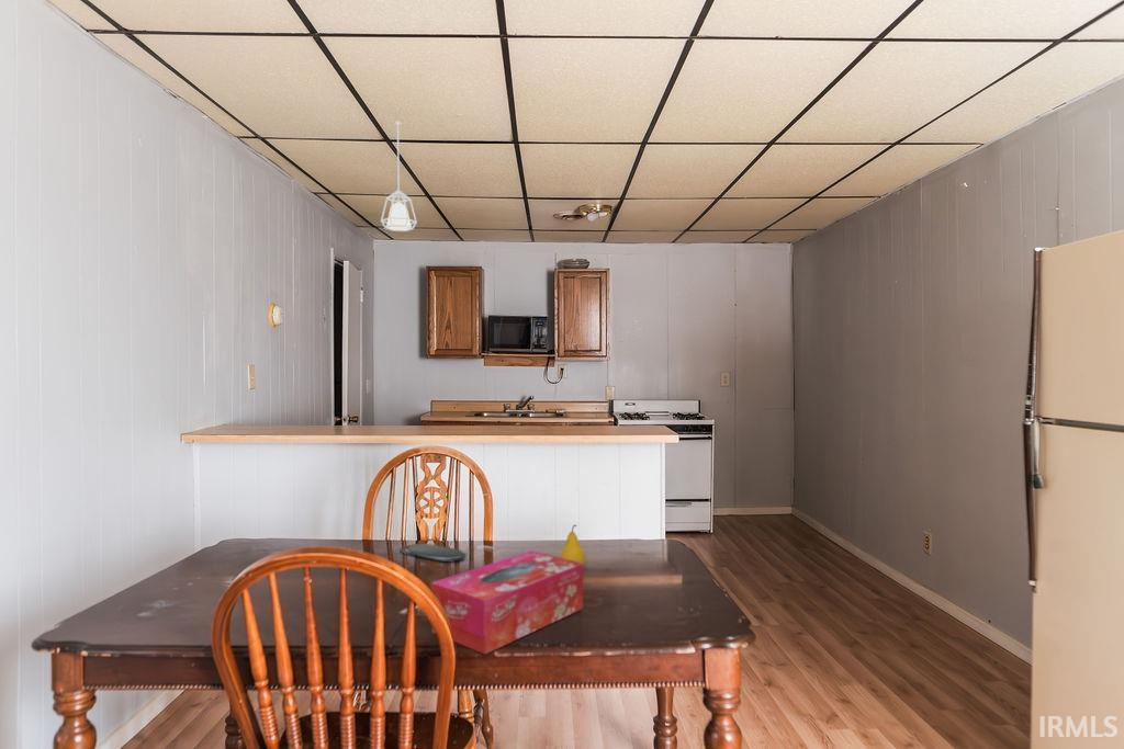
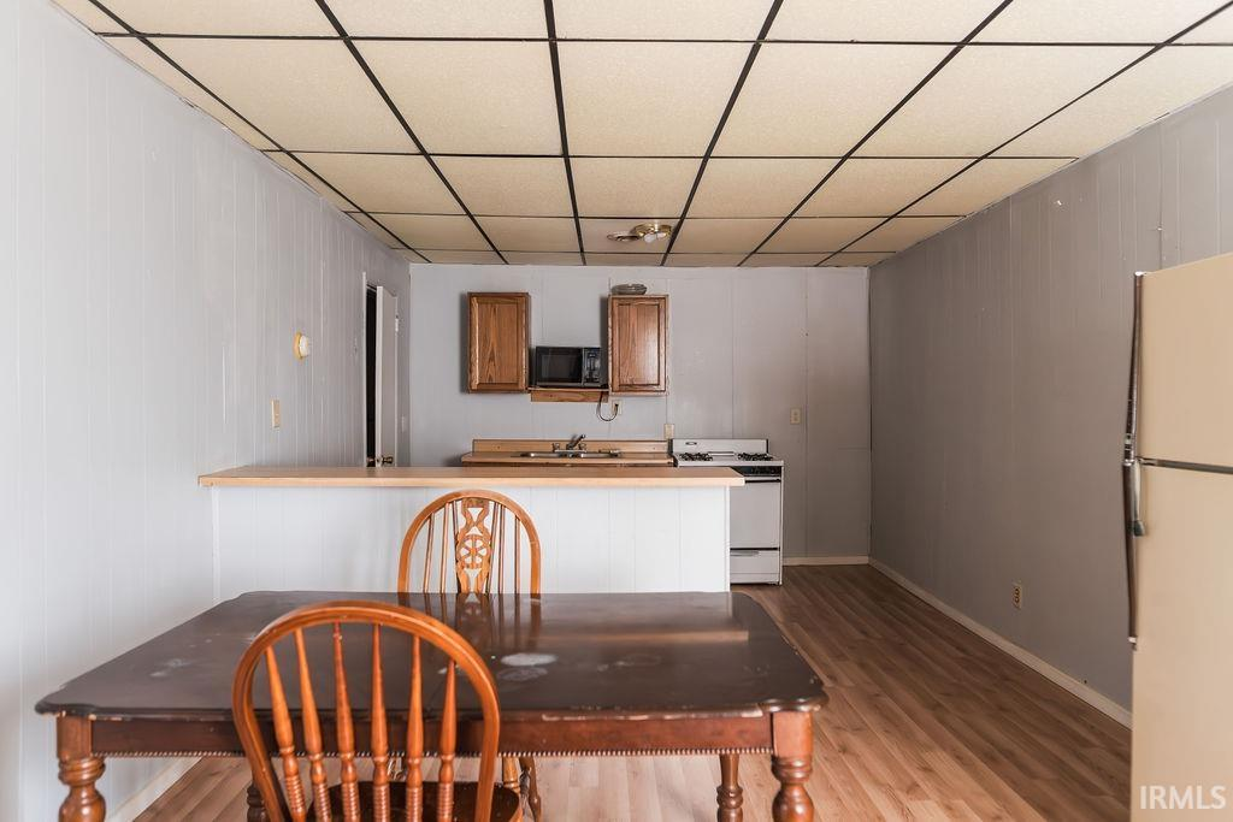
- pendant lamp [380,120,418,232]
- oval tray [400,543,468,563]
- fruit [559,524,586,566]
- tissue box [430,549,584,655]
